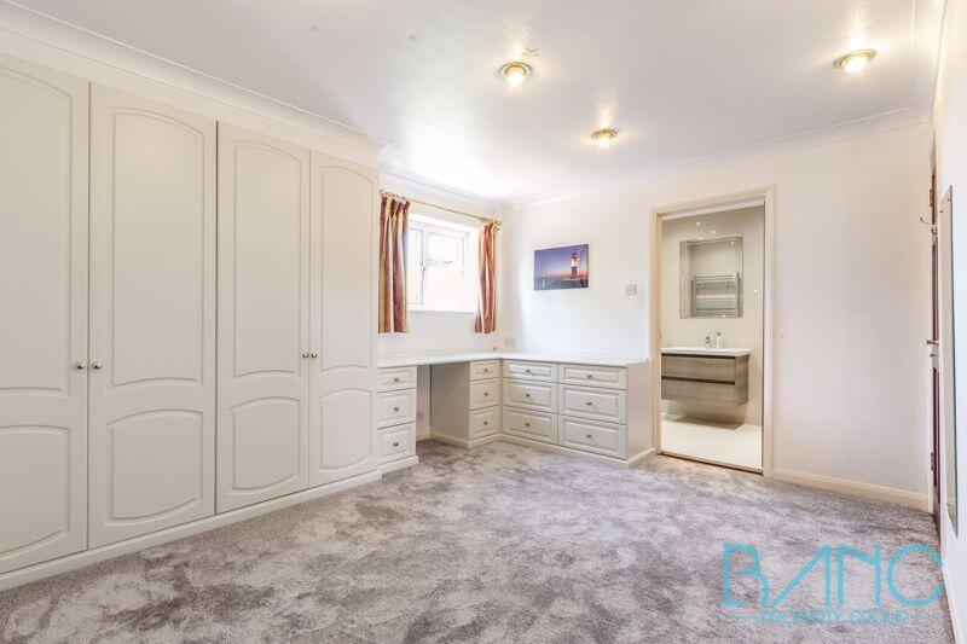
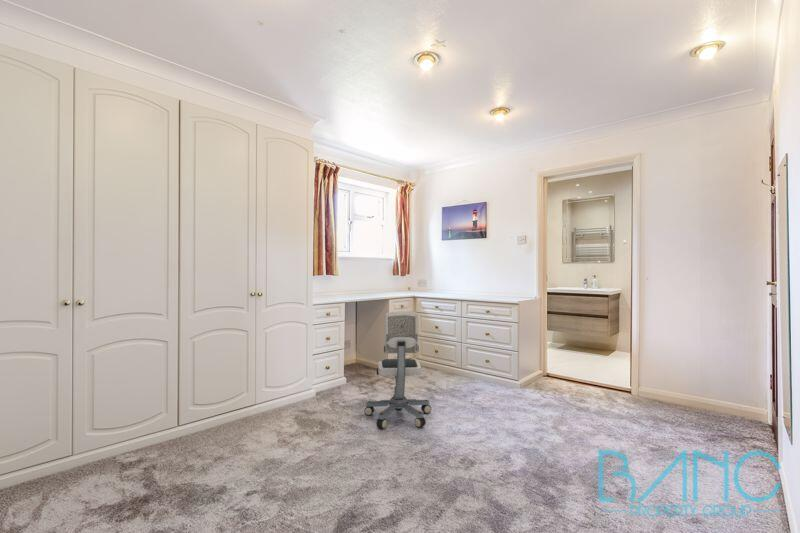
+ office chair [363,310,432,430]
